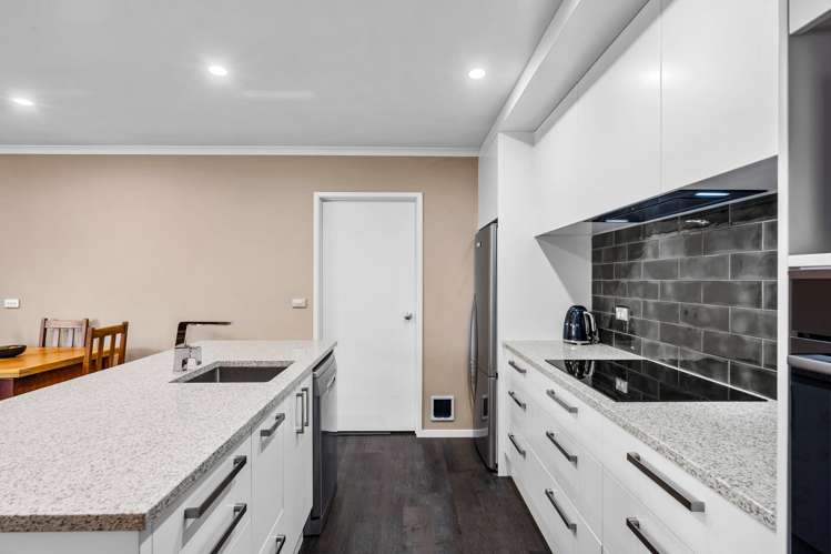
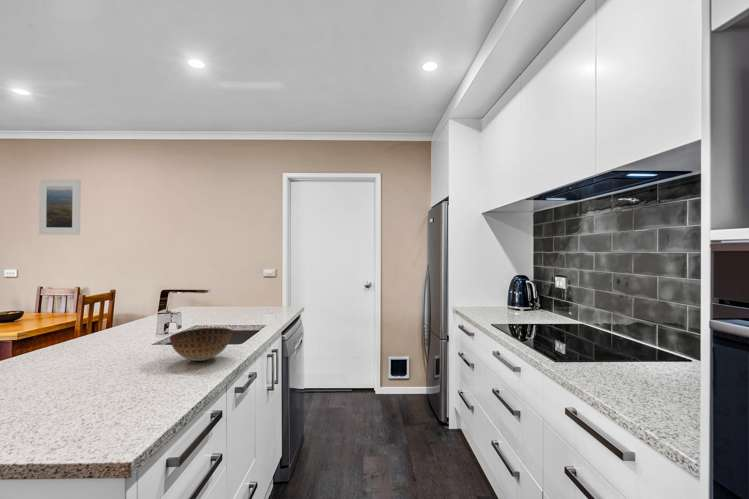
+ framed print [38,178,82,236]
+ bowl [168,327,233,362]
